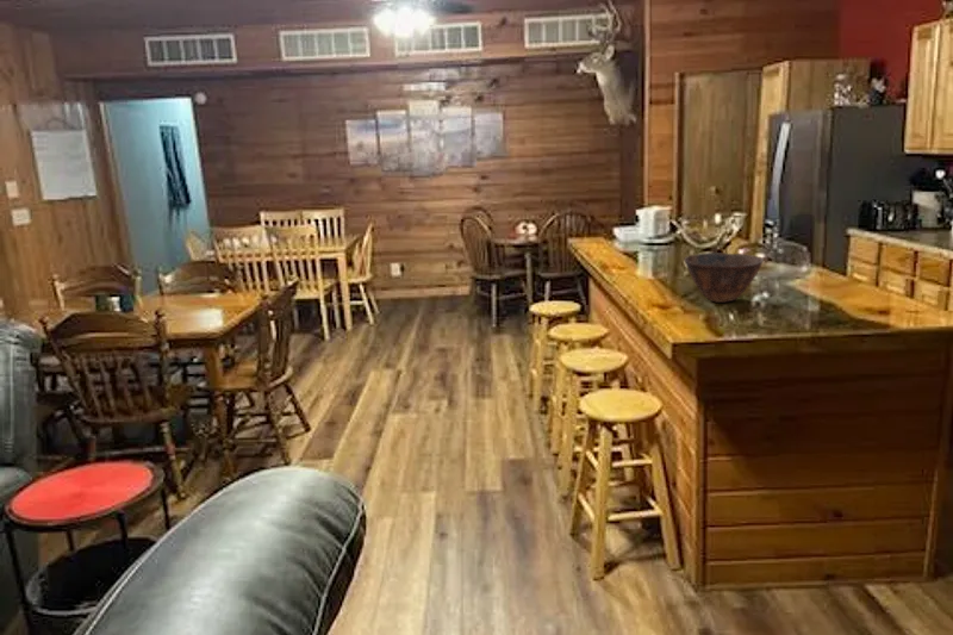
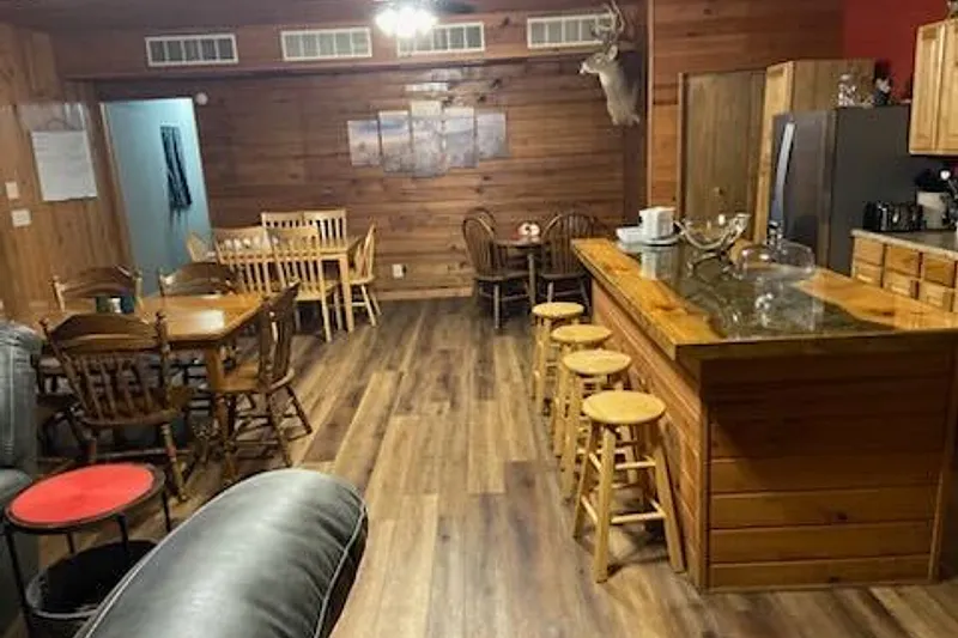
- bowl [684,251,765,304]
